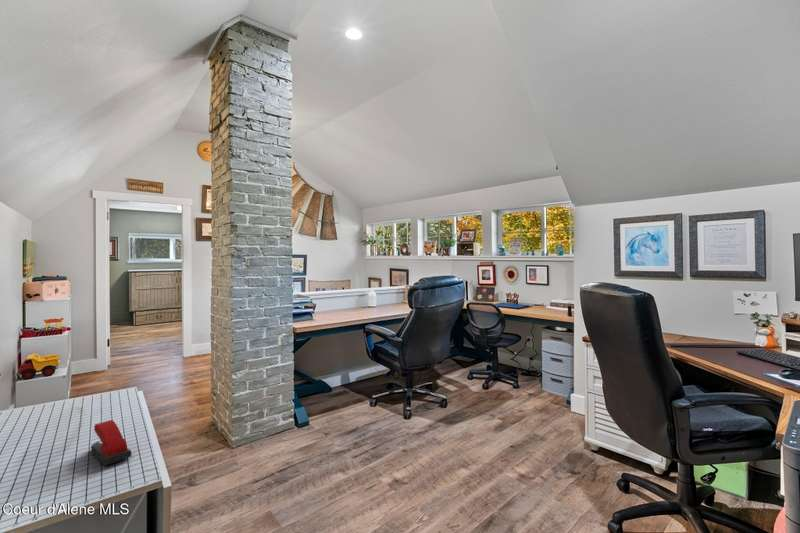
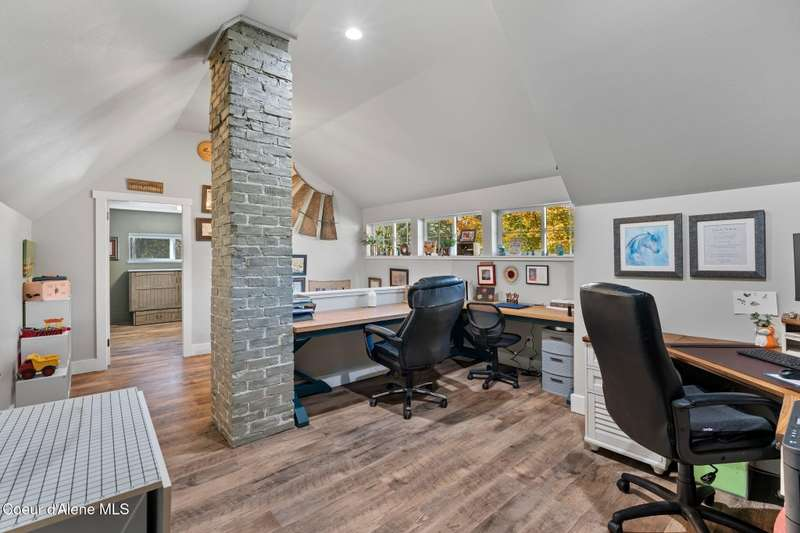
- stapler [90,419,132,466]
